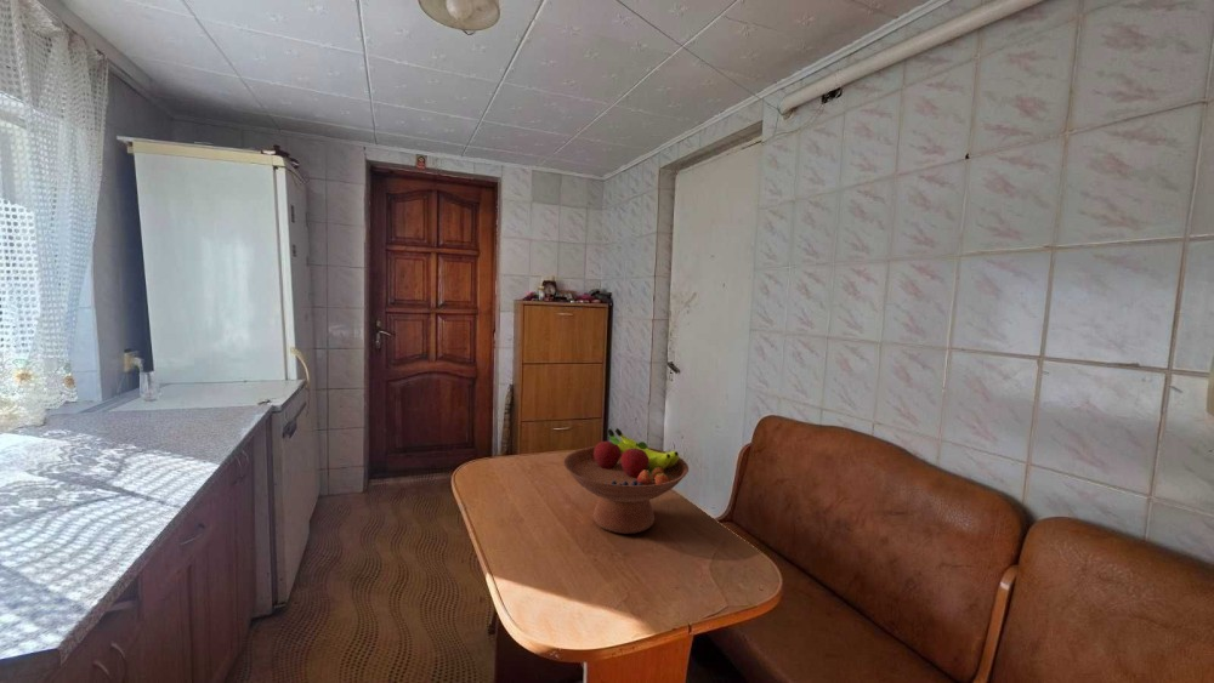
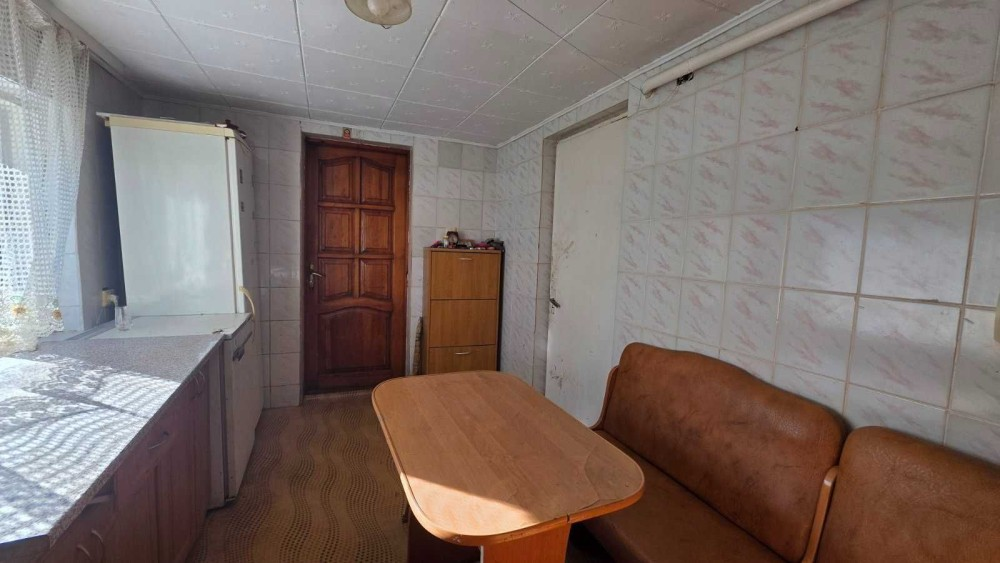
- fruit bowl [562,427,690,535]
